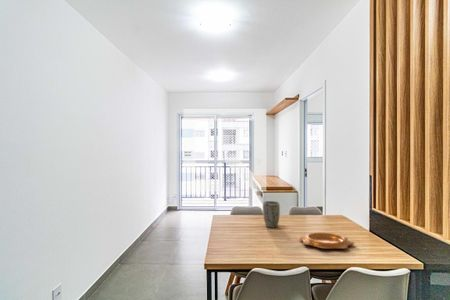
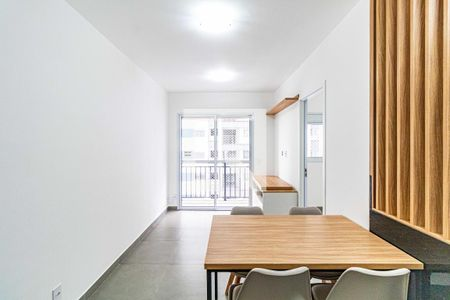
- plant pot [262,200,281,229]
- decorative bowl [298,232,356,250]
